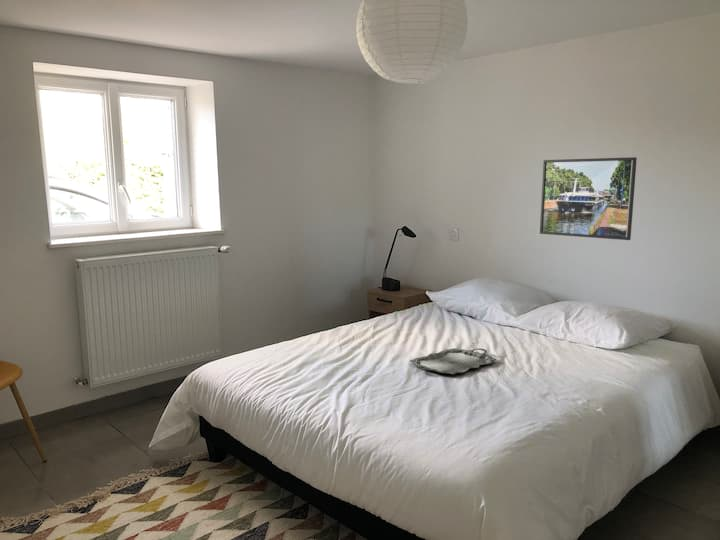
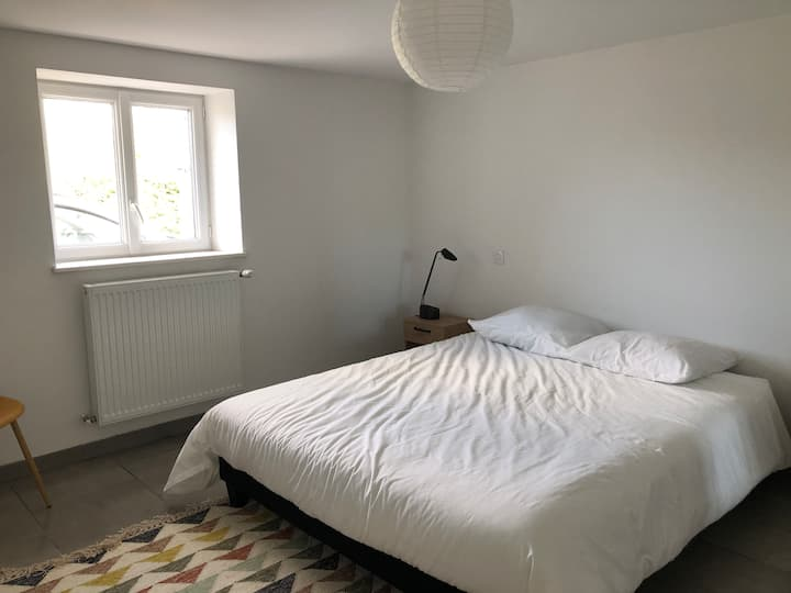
- serving tray [409,347,497,375]
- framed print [539,156,638,241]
